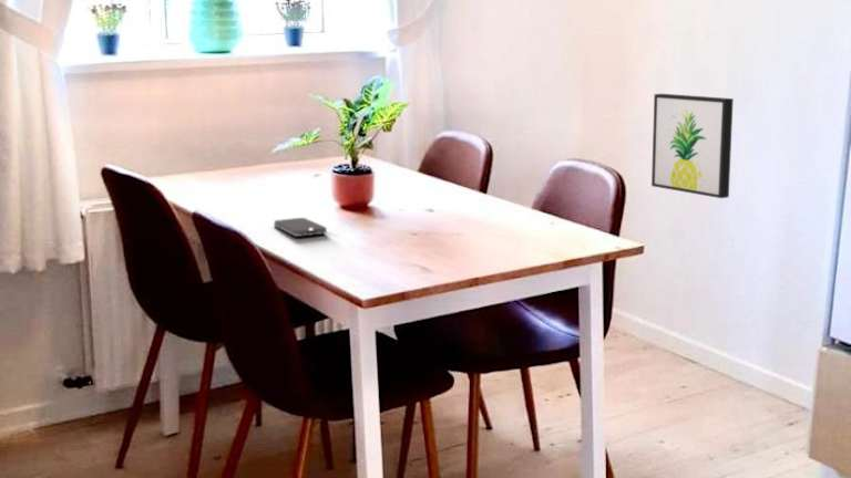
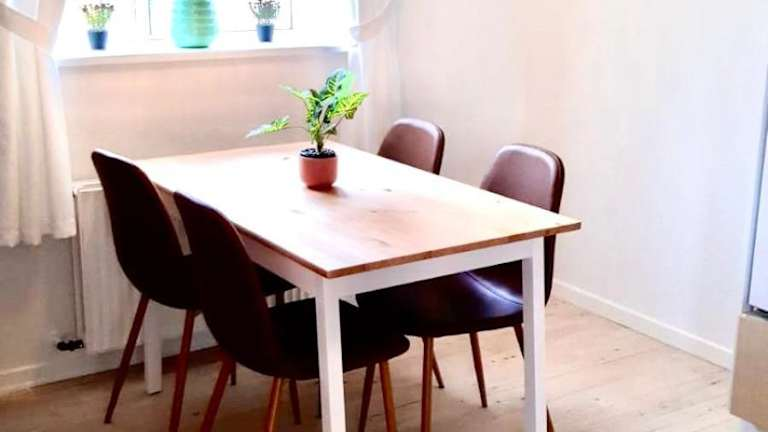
- wall art [650,93,735,199]
- smartphone [273,217,328,238]
